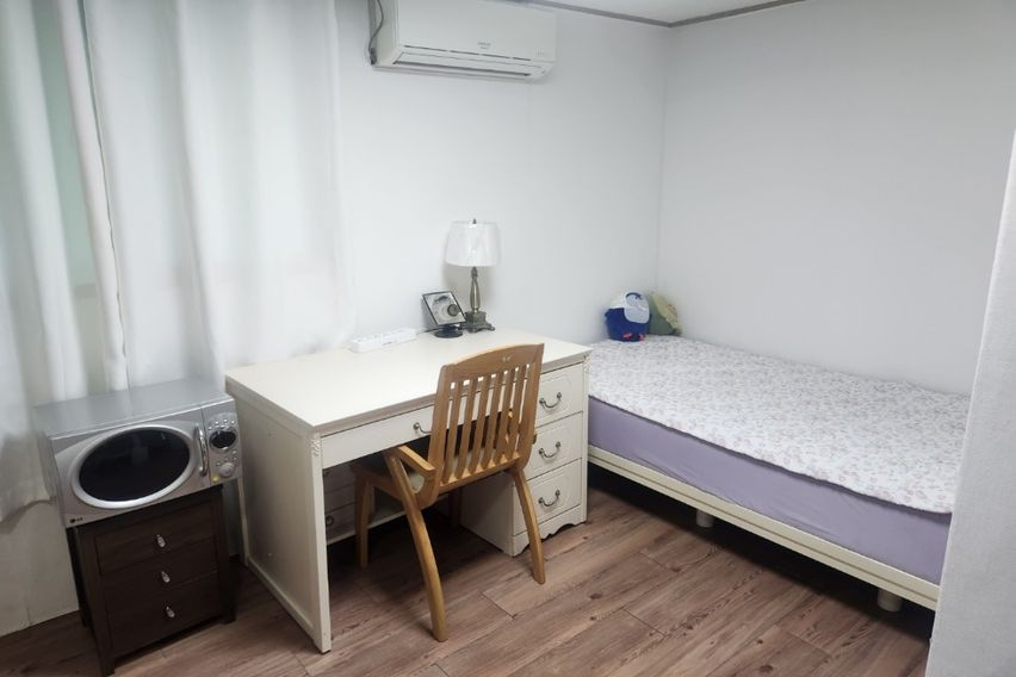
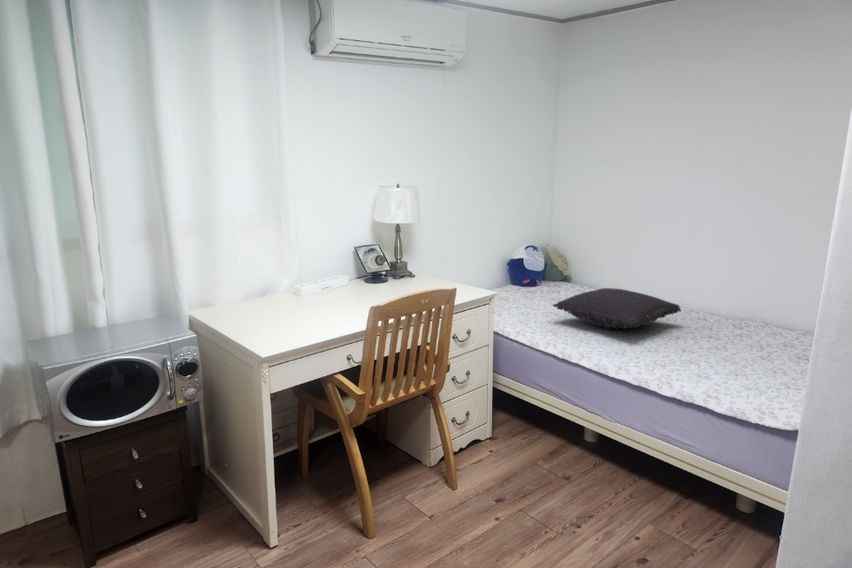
+ pillow [552,287,682,331]
